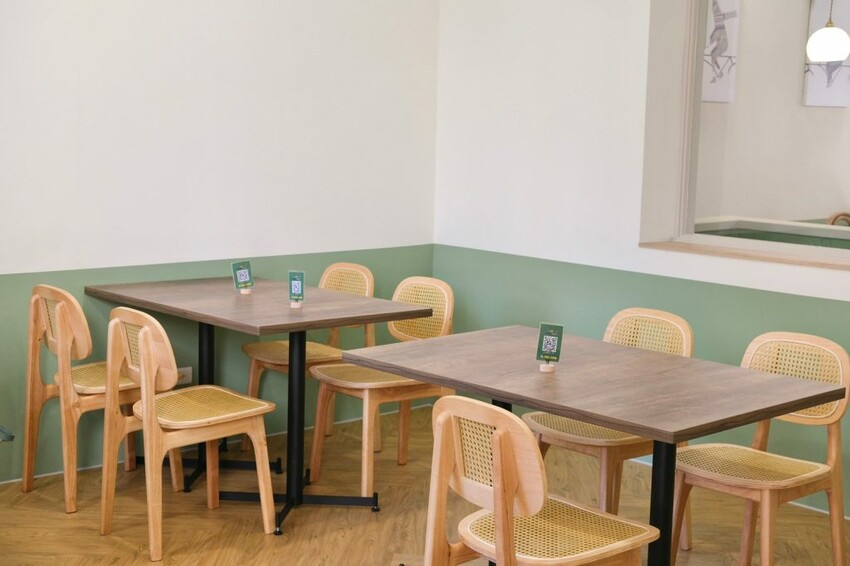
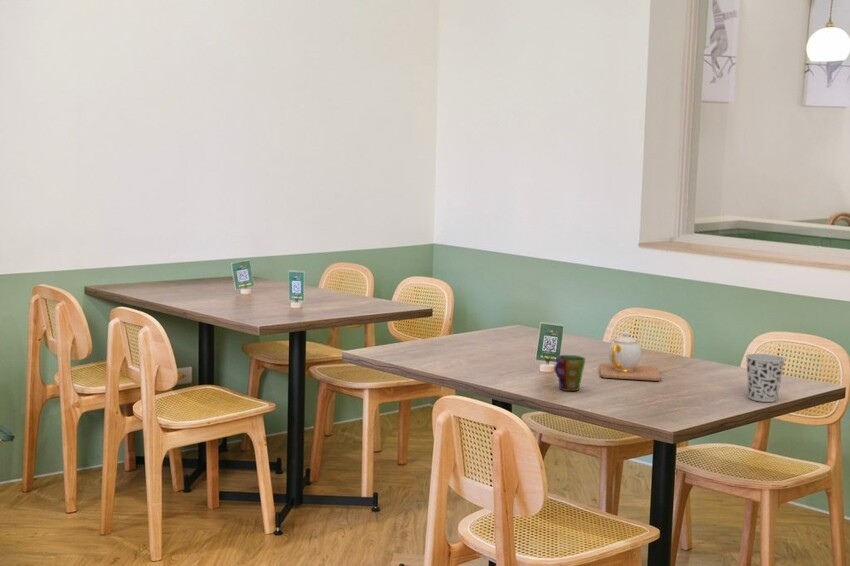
+ teapot [599,330,662,382]
+ cup [745,353,786,403]
+ cup [553,354,587,392]
